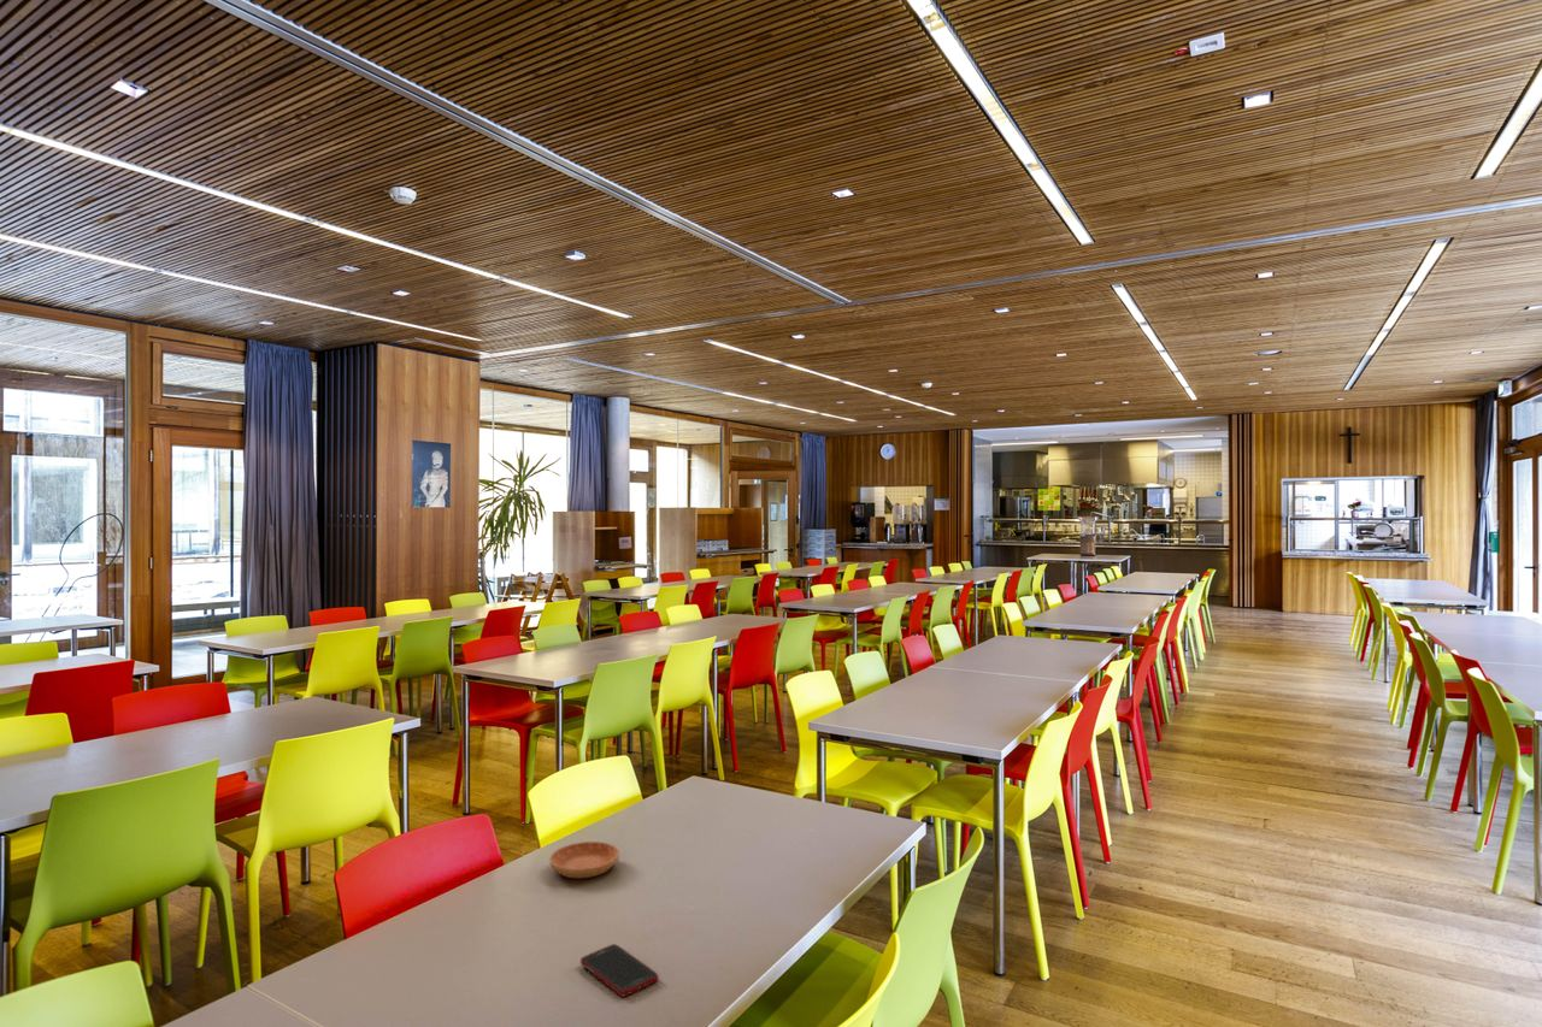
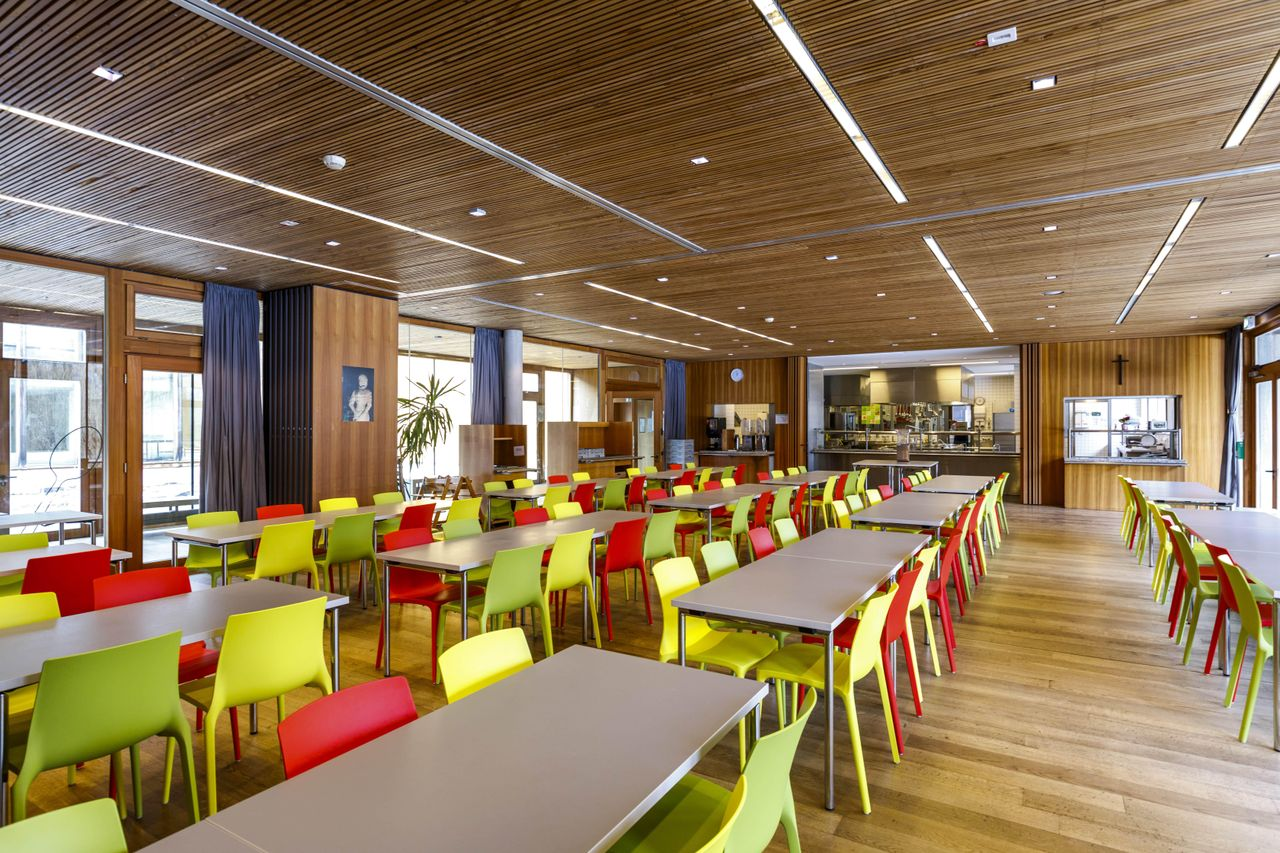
- saucer [548,840,620,879]
- cell phone [579,943,659,997]
